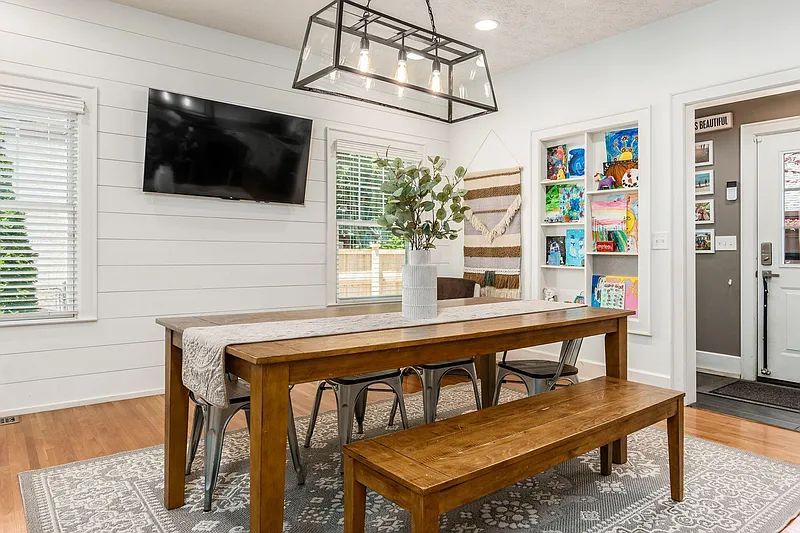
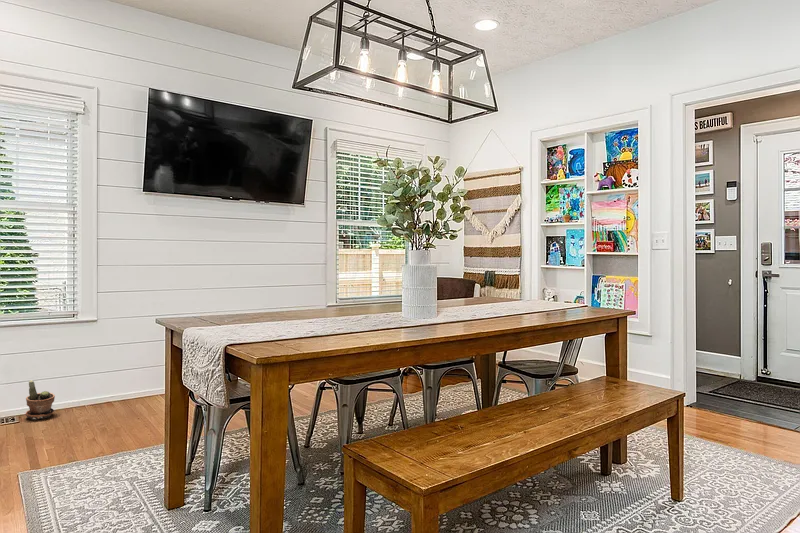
+ potted plant [25,380,56,420]
